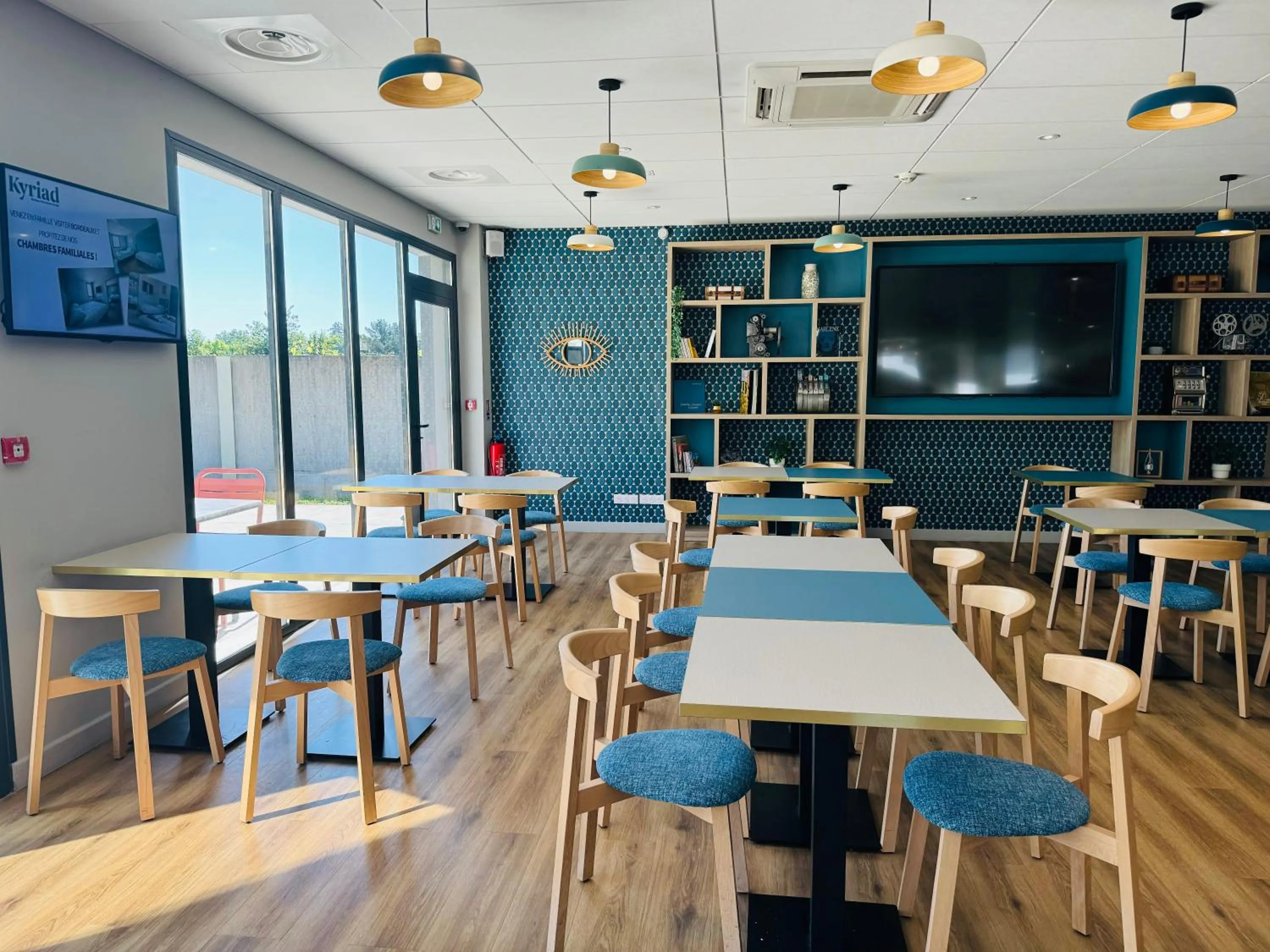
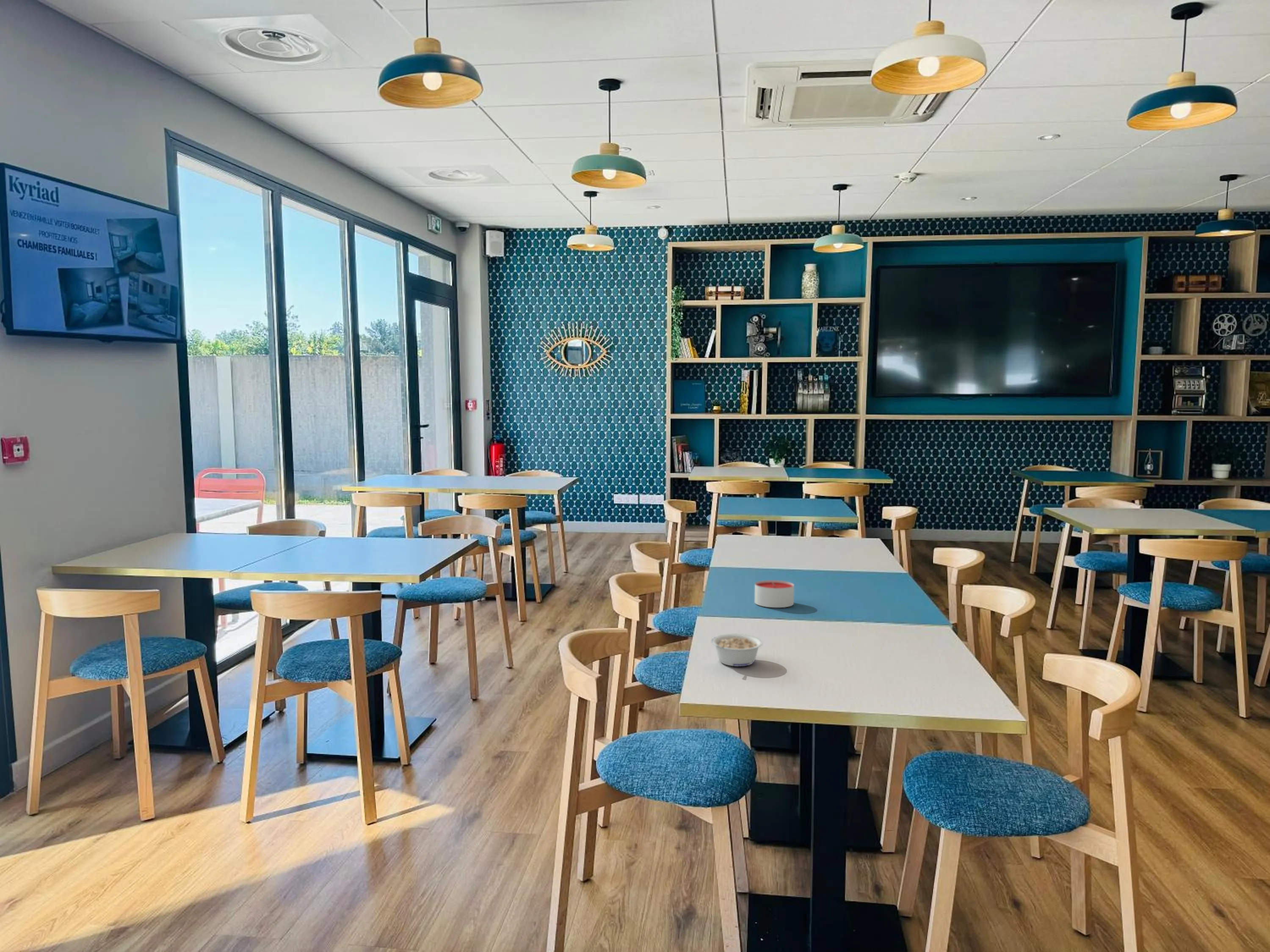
+ legume [711,633,763,667]
+ candle [754,580,795,608]
